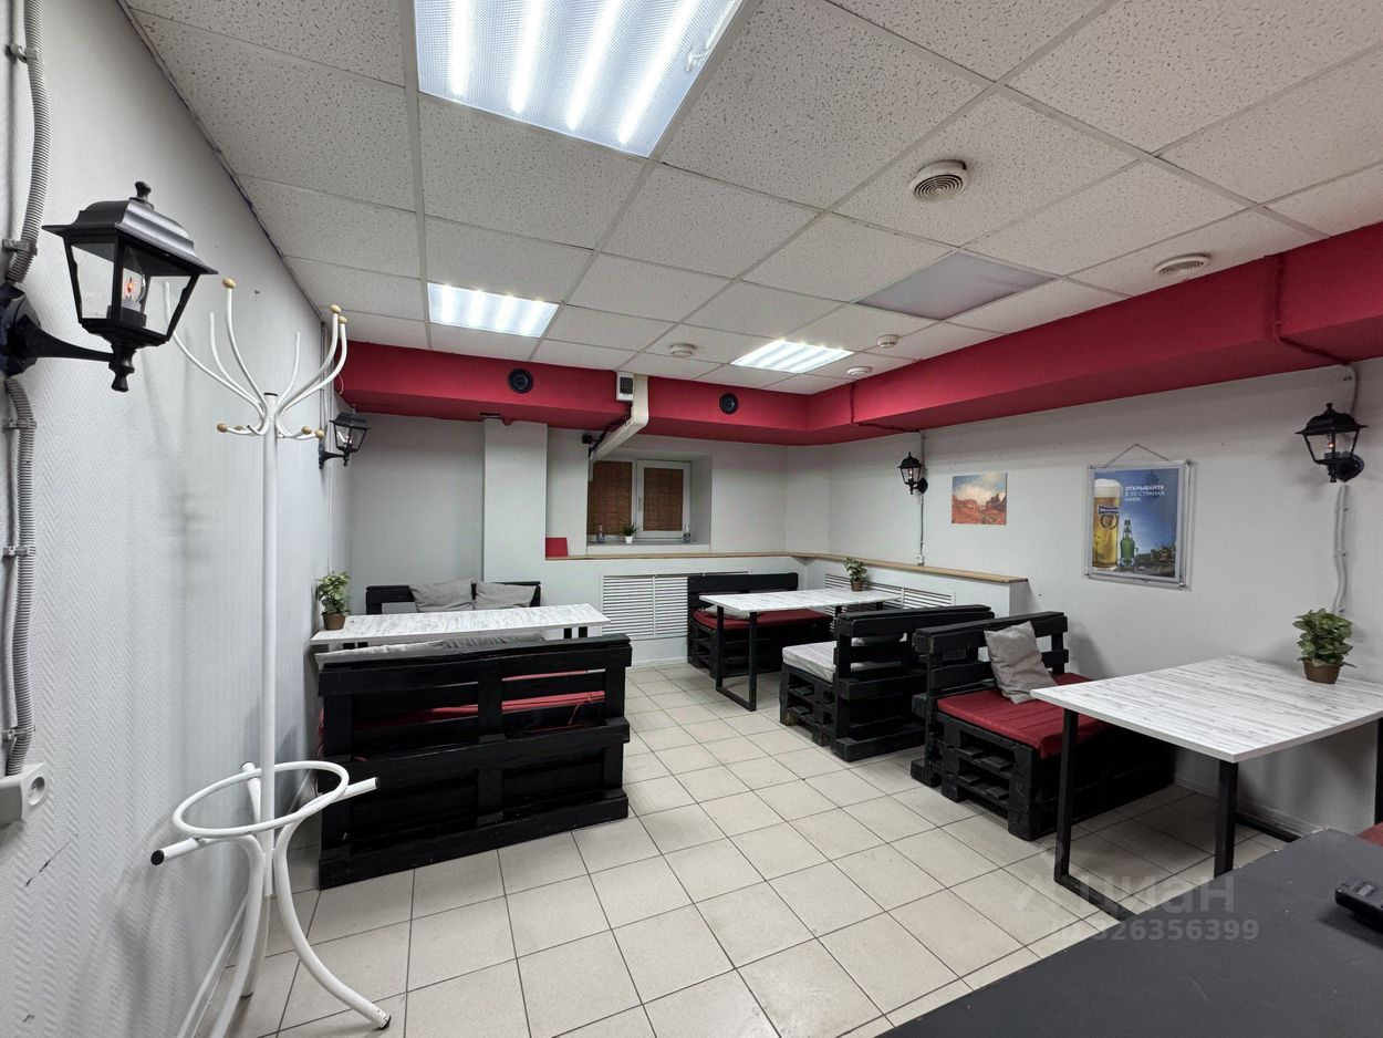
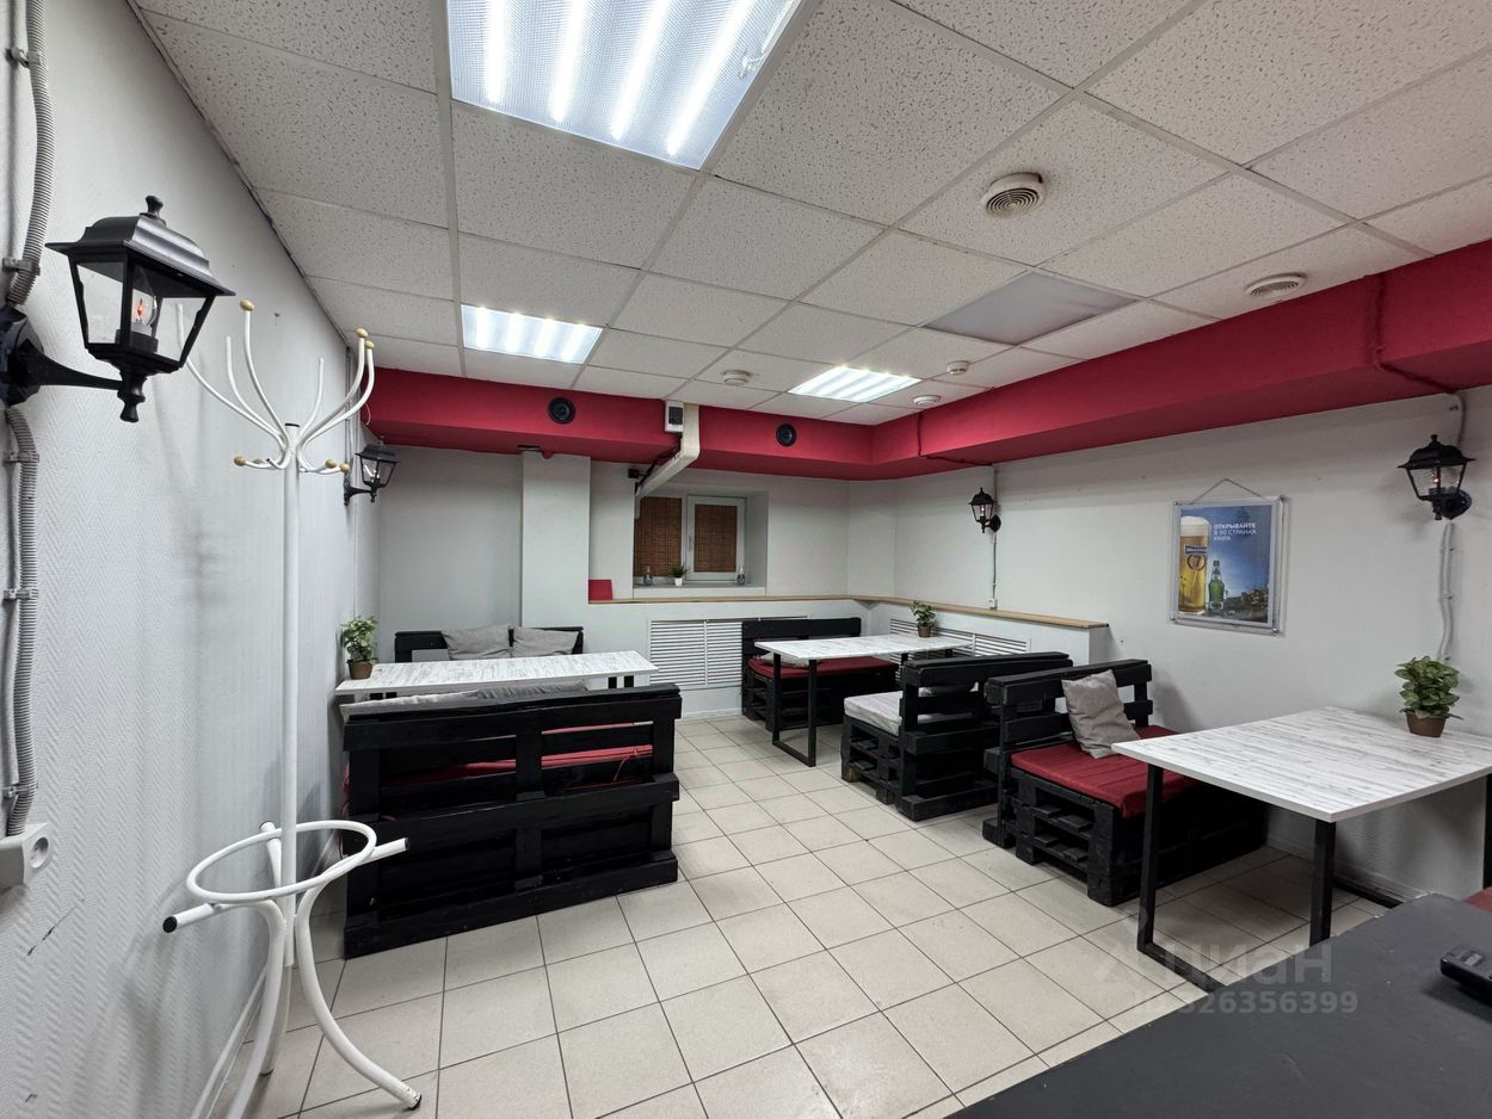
- wall art [950,471,1008,526]
